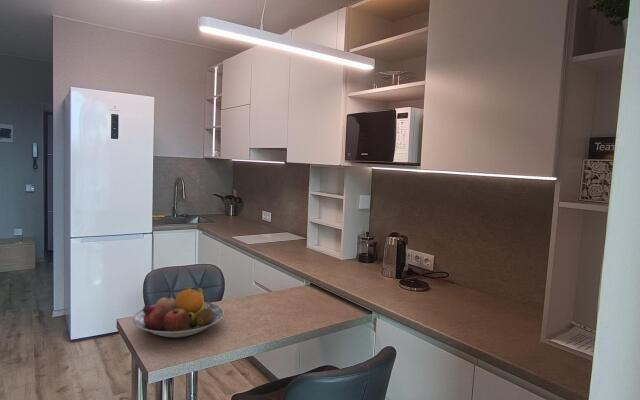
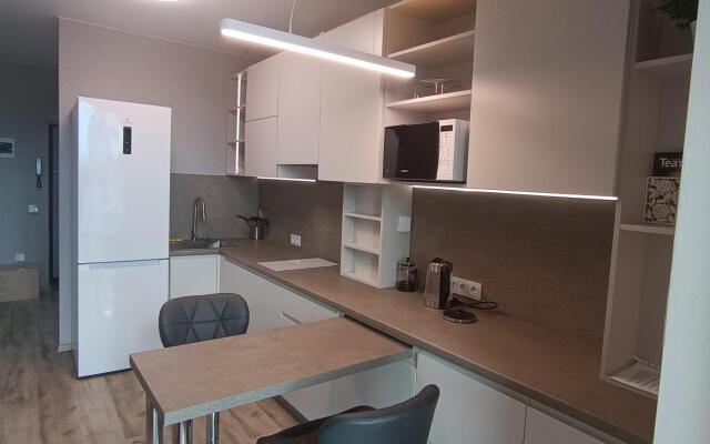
- fruit bowl [131,284,225,339]
